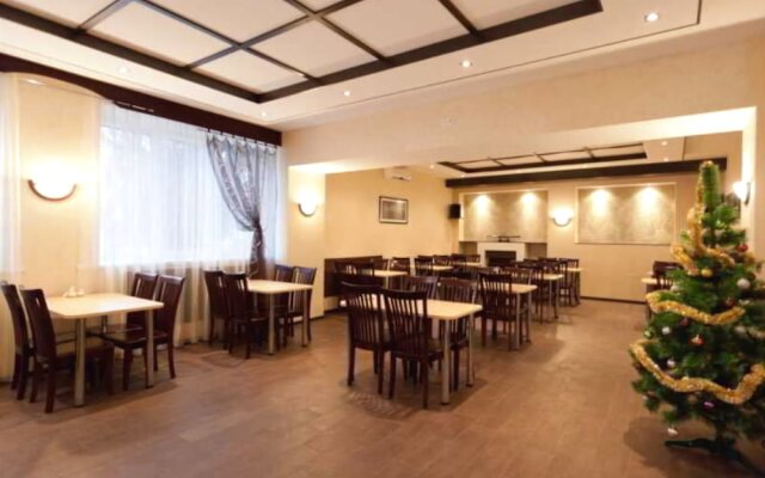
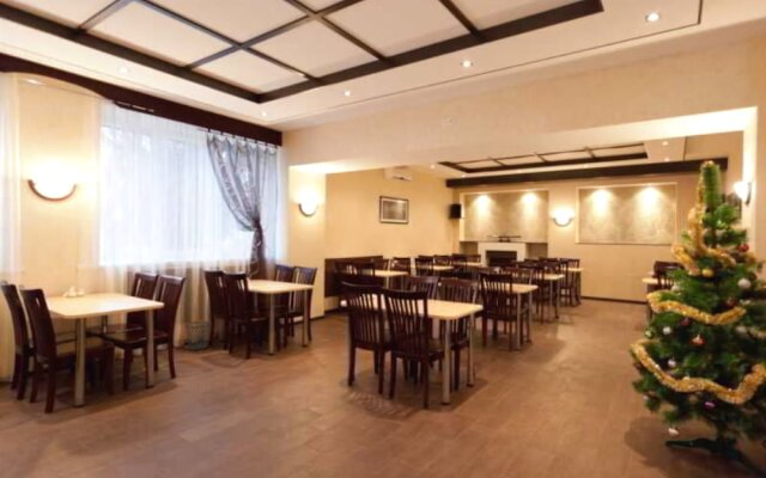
+ wastebasket [183,320,212,351]
